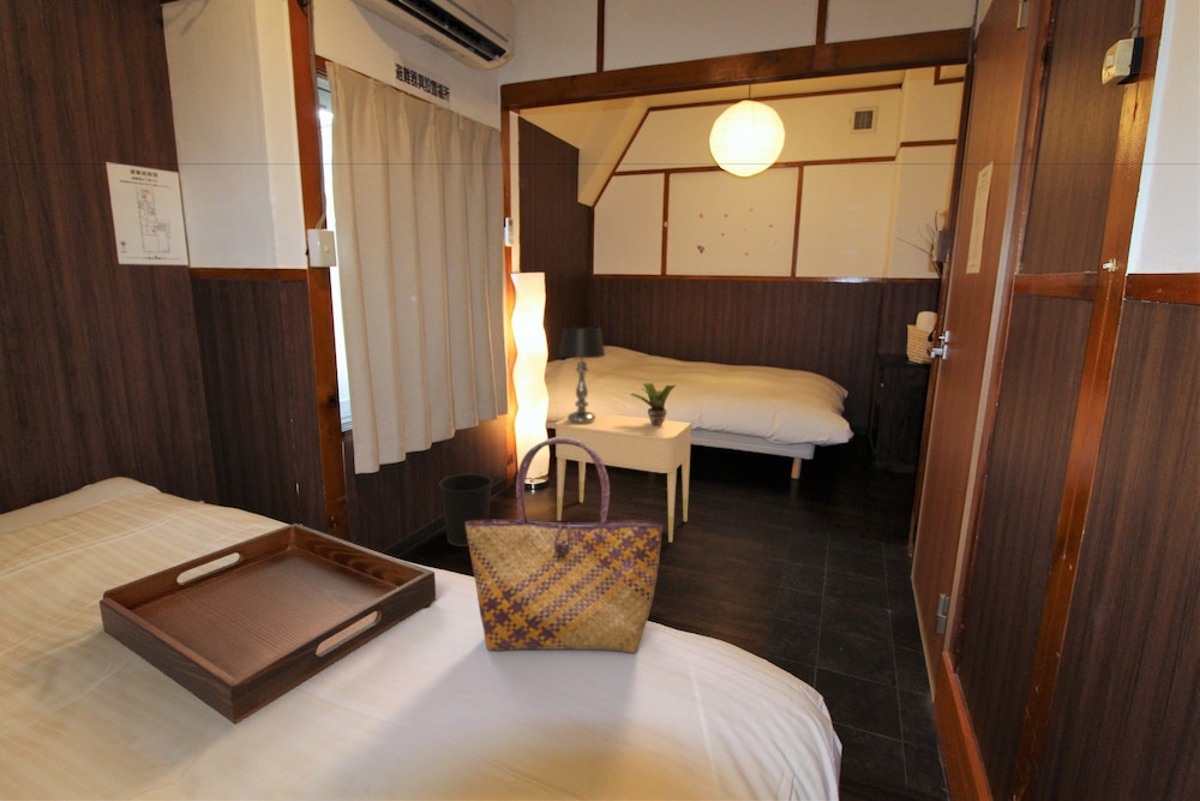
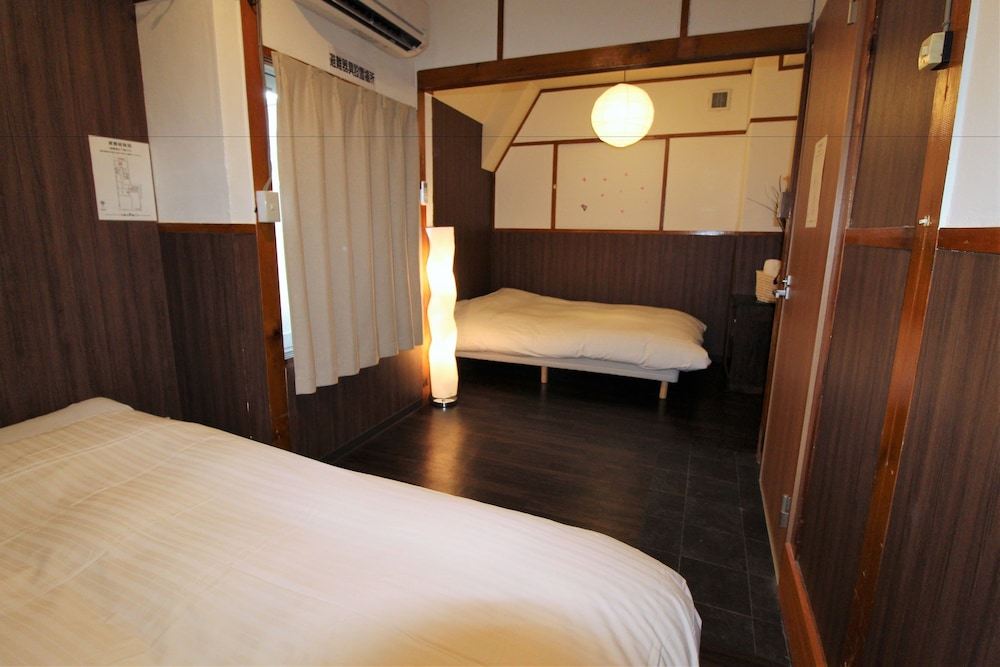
- potted plant [629,382,677,426]
- table lamp [558,324,606,424]
- wastebasket [438,473,493,548]
- nightstand [554,411,692,544]
- serving tray [98,522,437,725]
- tote bag [466,436,664,654]
